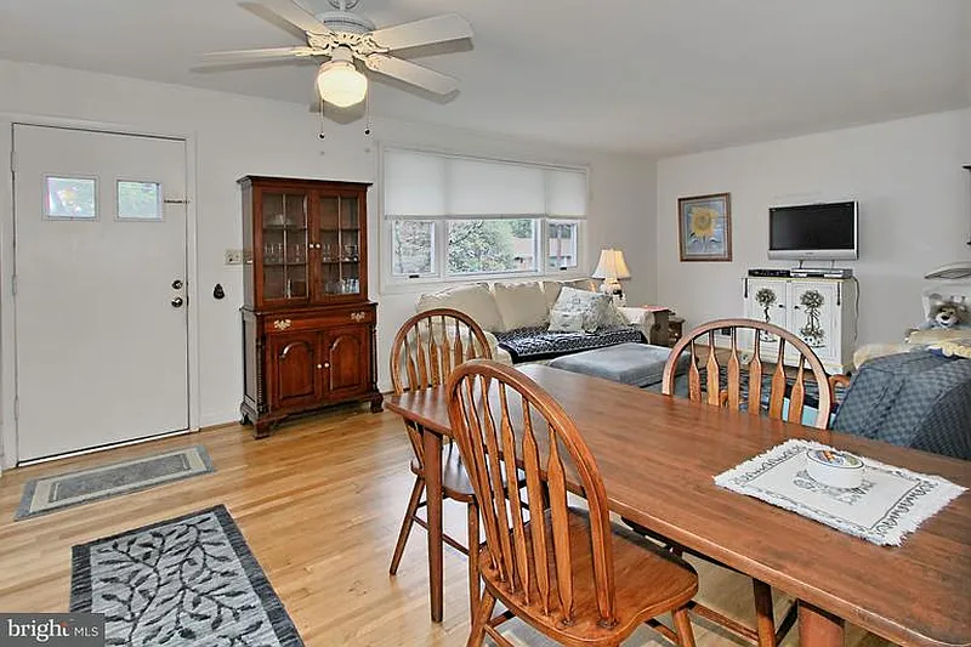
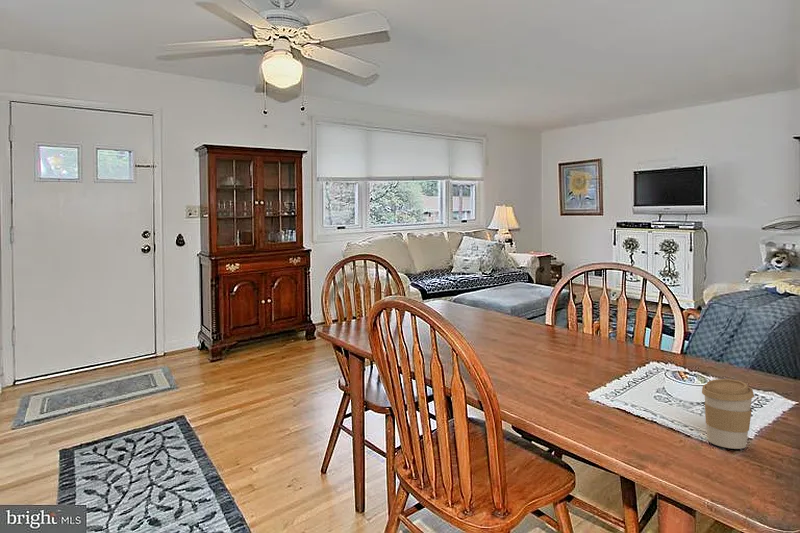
+ coffee cup [701,378,755,450]
